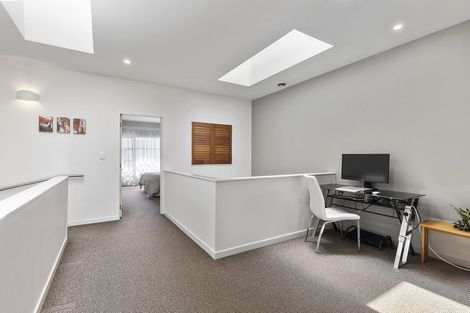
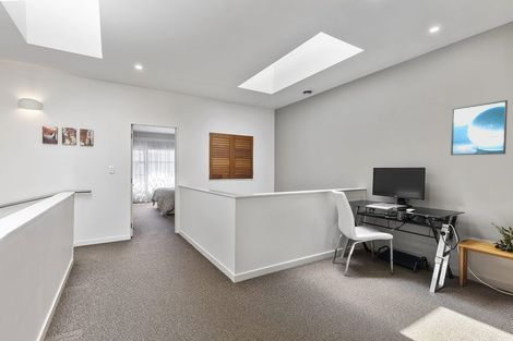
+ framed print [450,99,509,157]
